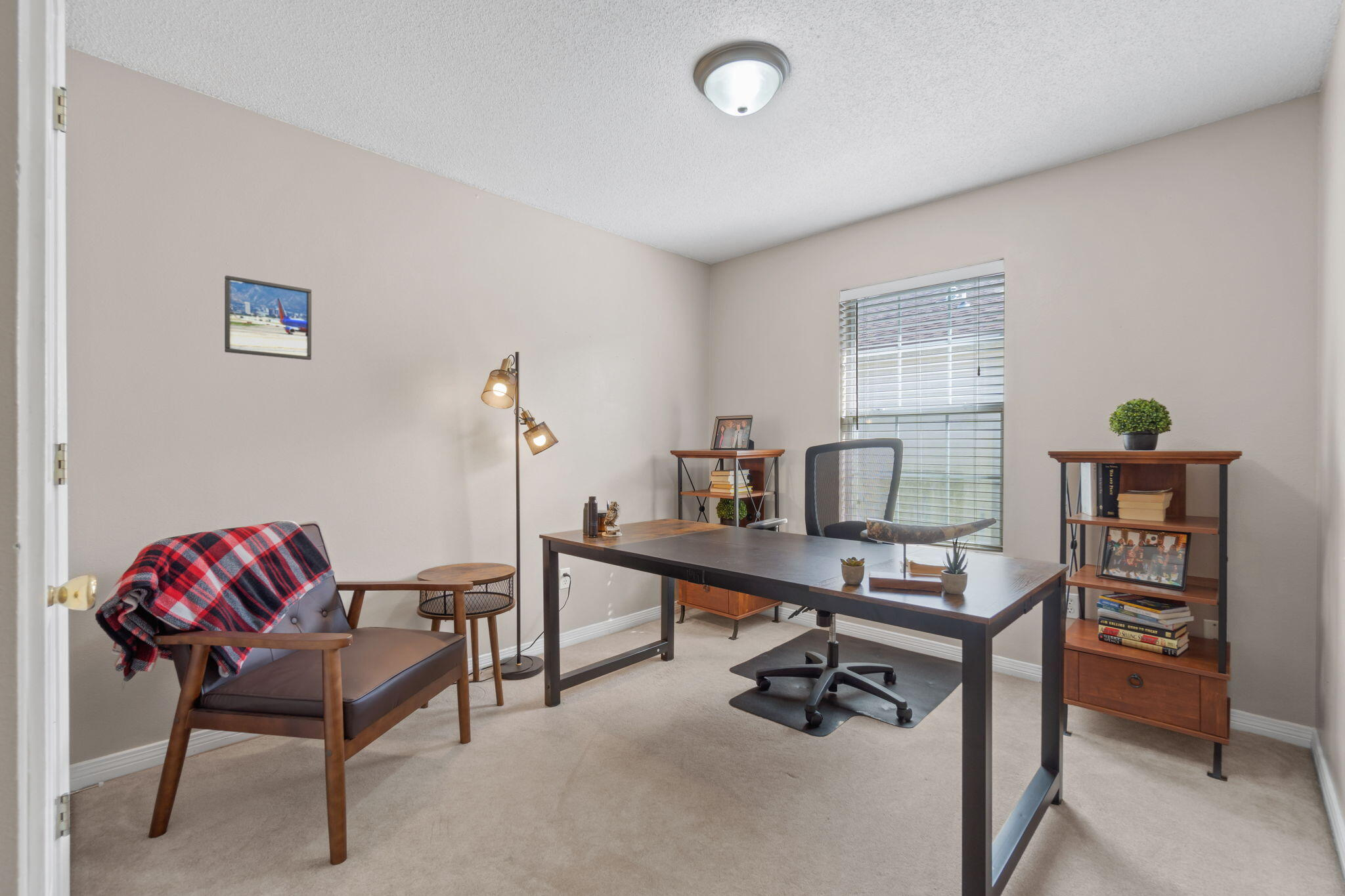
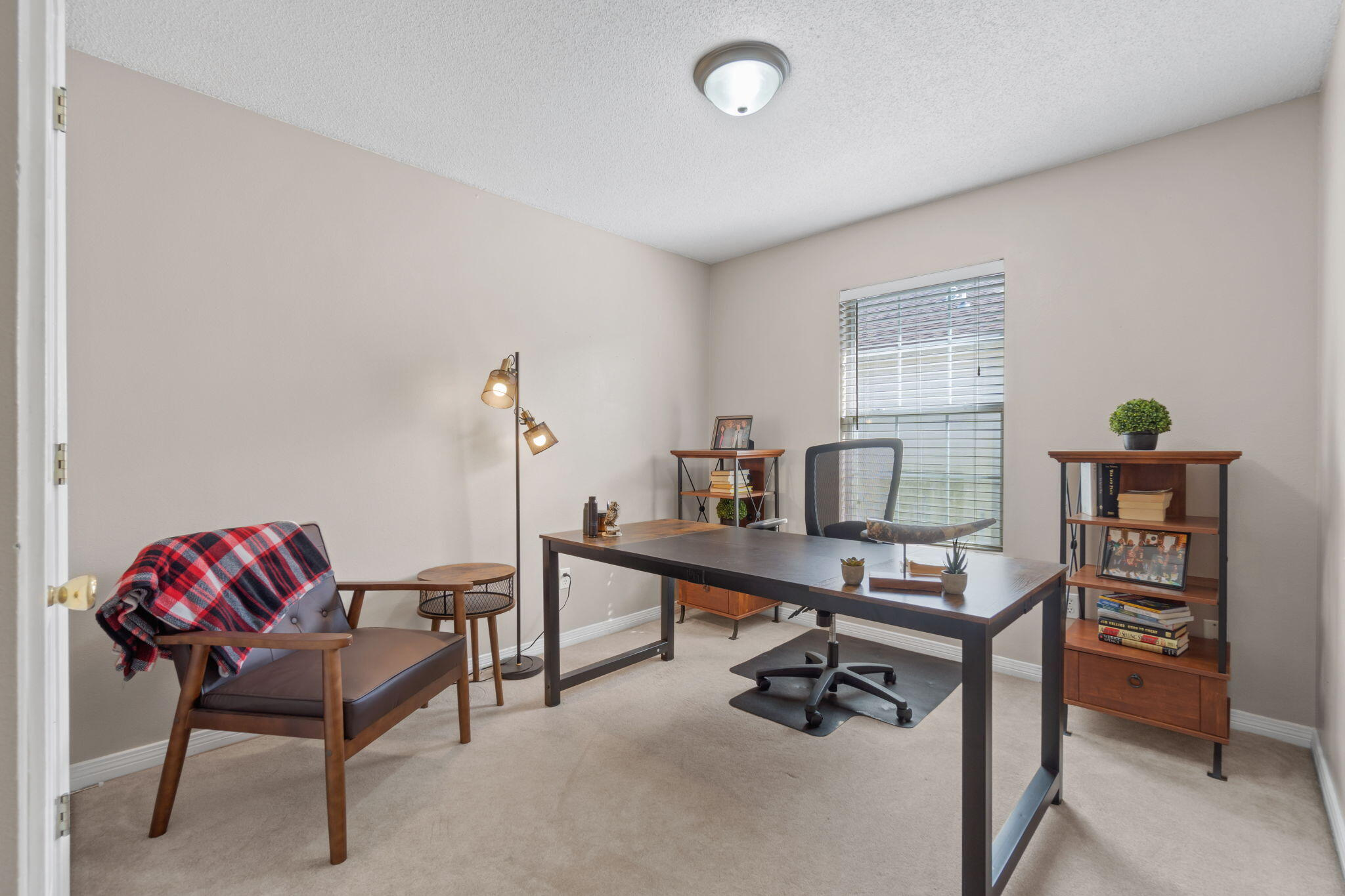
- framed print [224,275,312,361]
